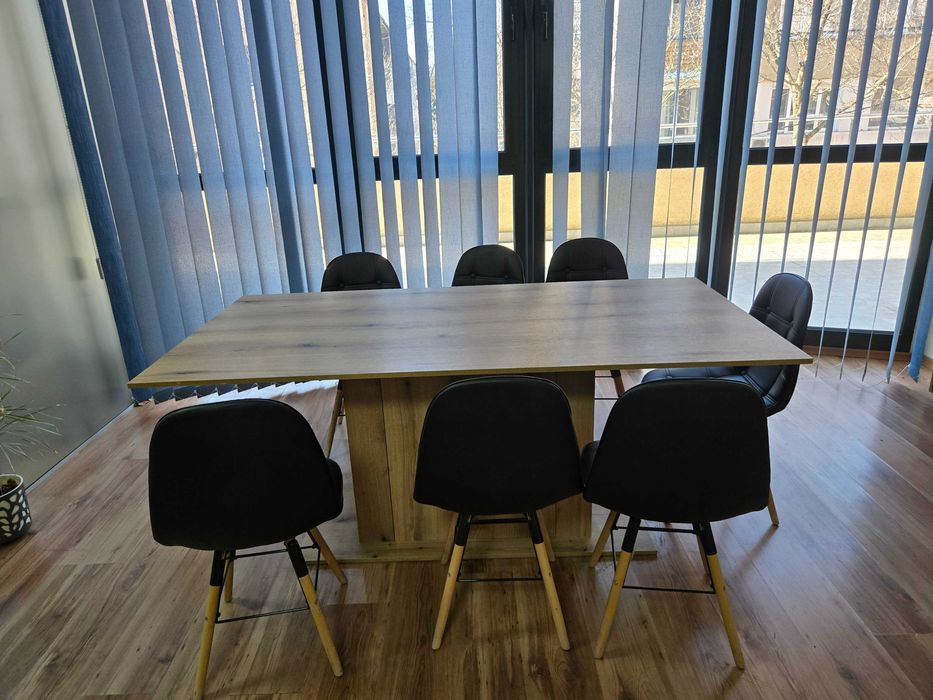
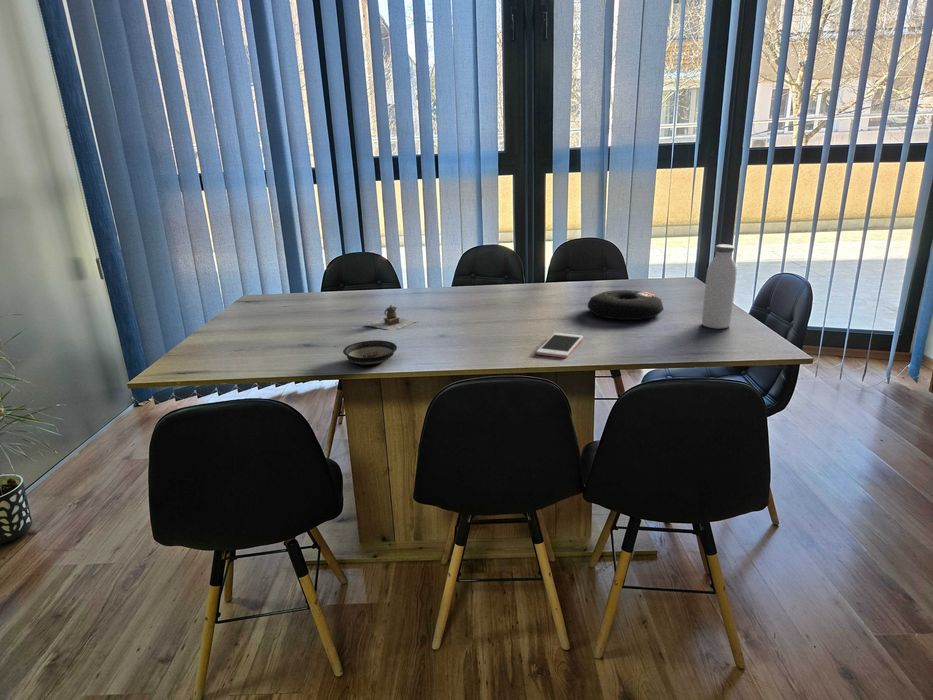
+ decorative ball [587,289,665,321]
+ cell phone [536,332,584,359]
+ water bottle [701,243,738,330]
+ teapot [366,304,418,331]
+ saucer [342,339,398,366]
